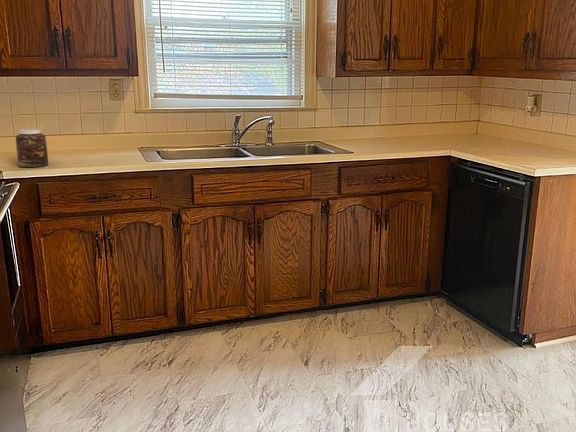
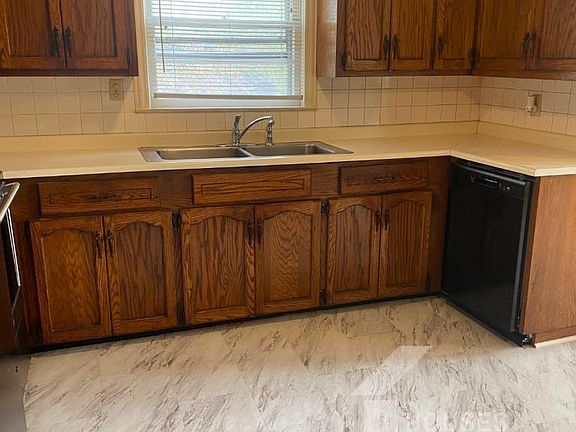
- jar [15,128,49,168]
